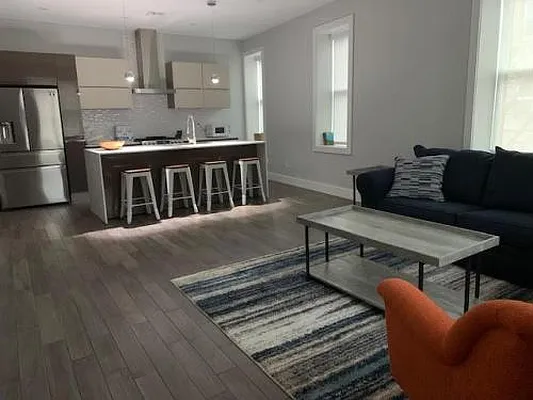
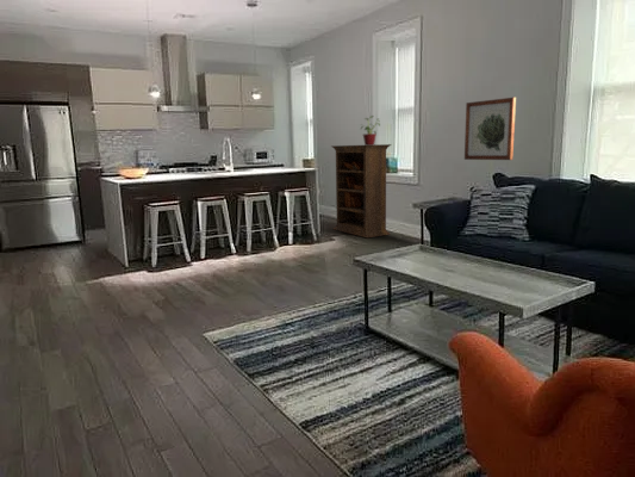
+ potted plant [360,114,381,145]
+ bookcase [330,143,393,238]
+ wall art [463,97,517,161]
